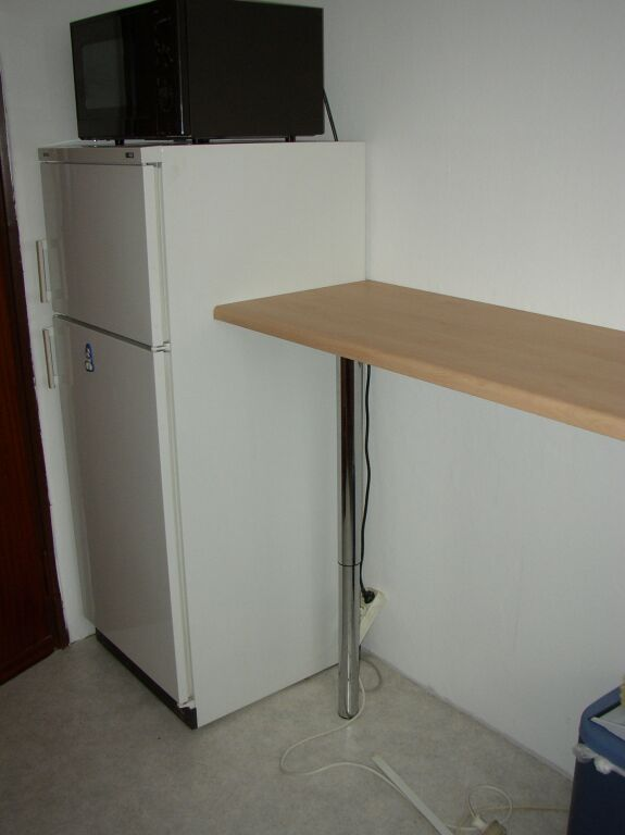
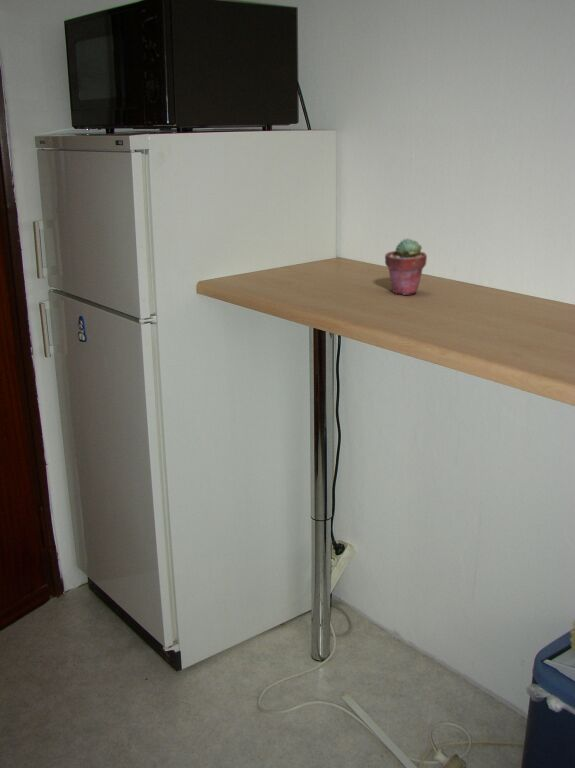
+ potted succulent [384,237,428,296]
